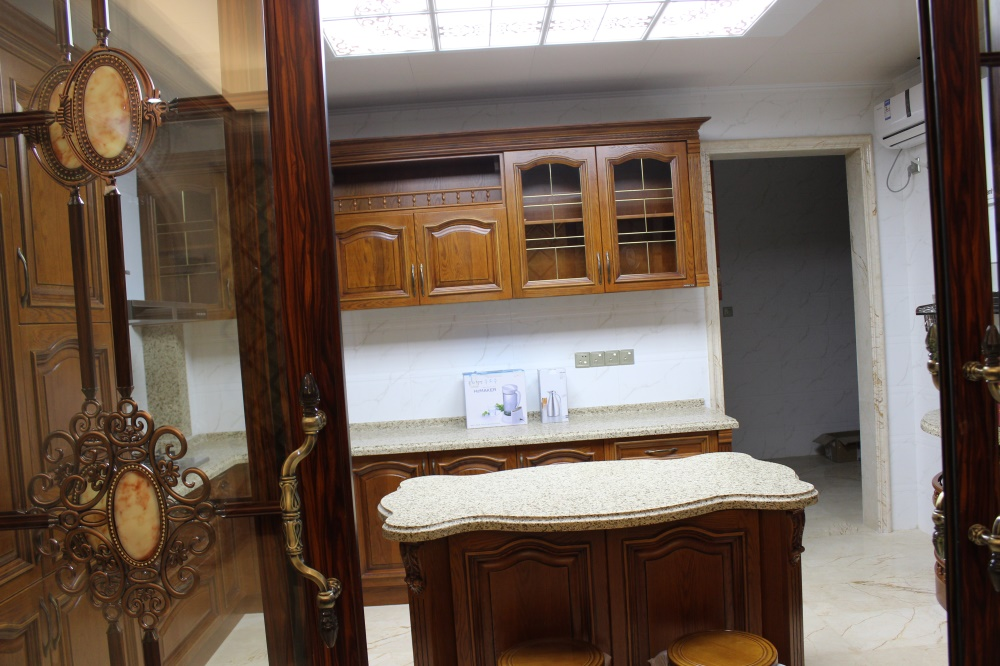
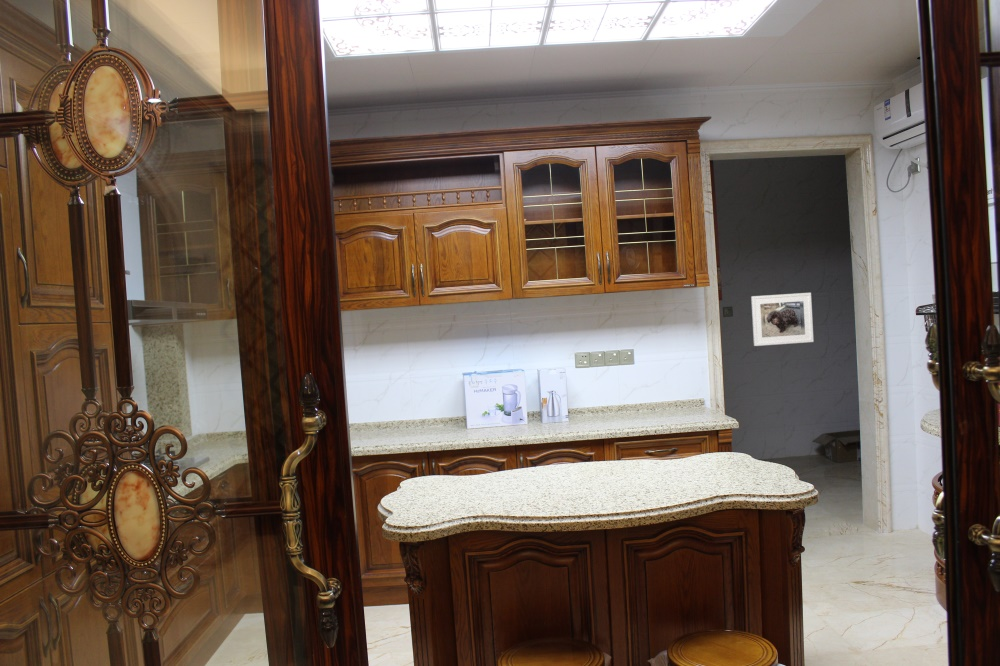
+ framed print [750,292,815,347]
